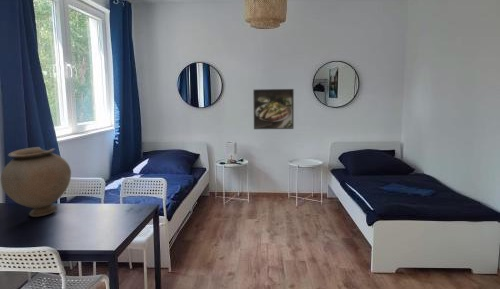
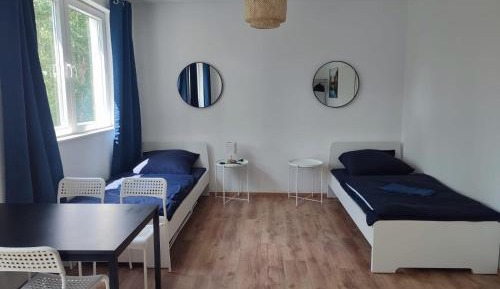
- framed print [252,88,295,130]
- vase [0,146,72,218]
